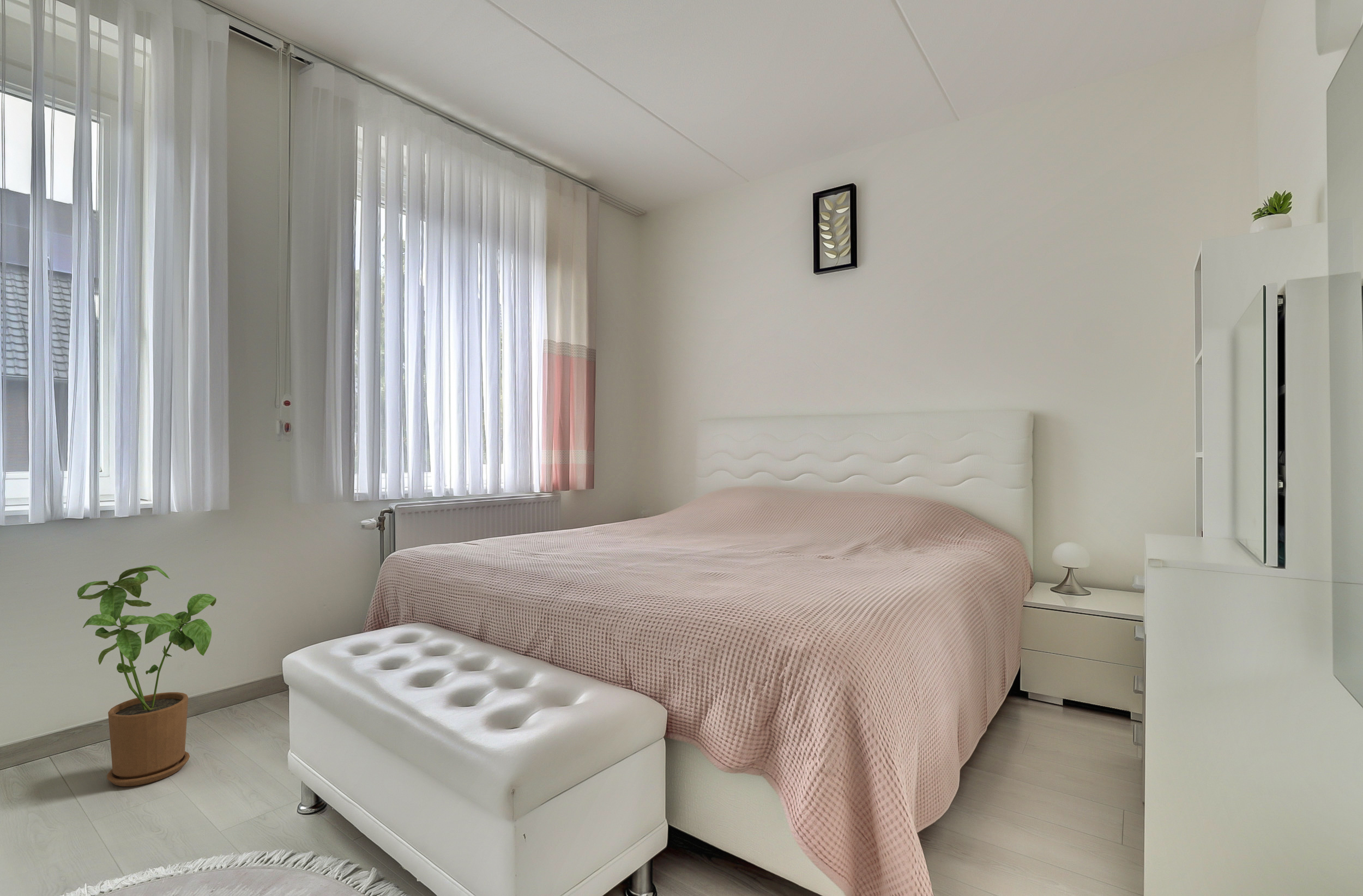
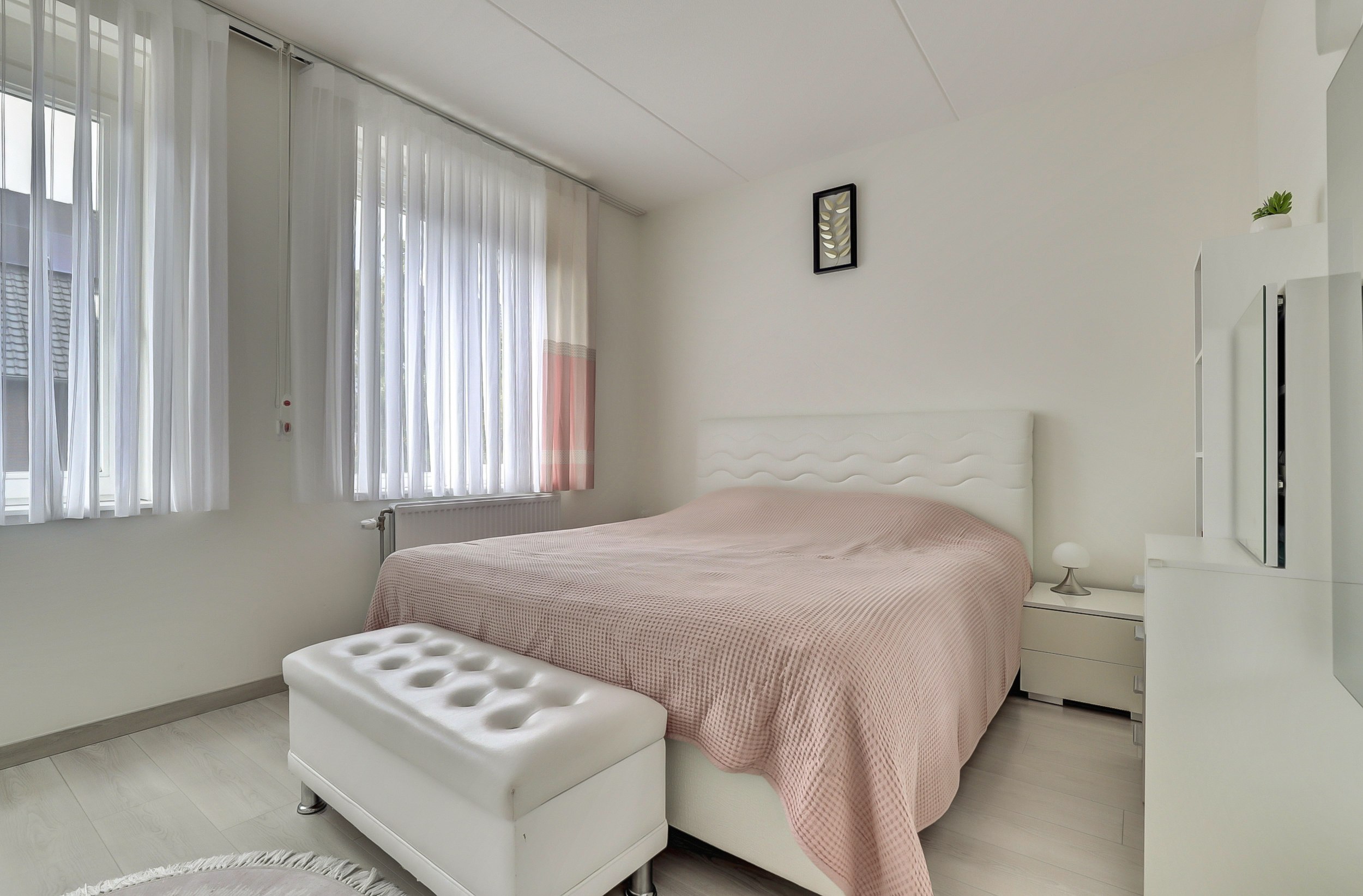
- house plant [77,565,217,787]
